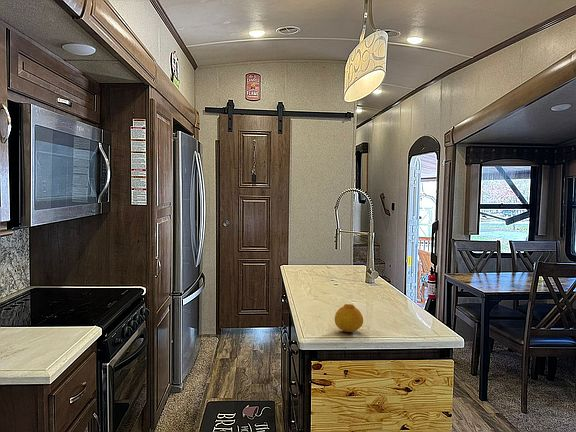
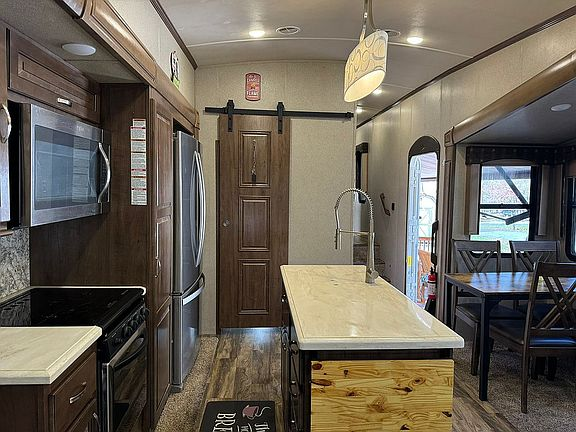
- fruit [334,303,364,333]
